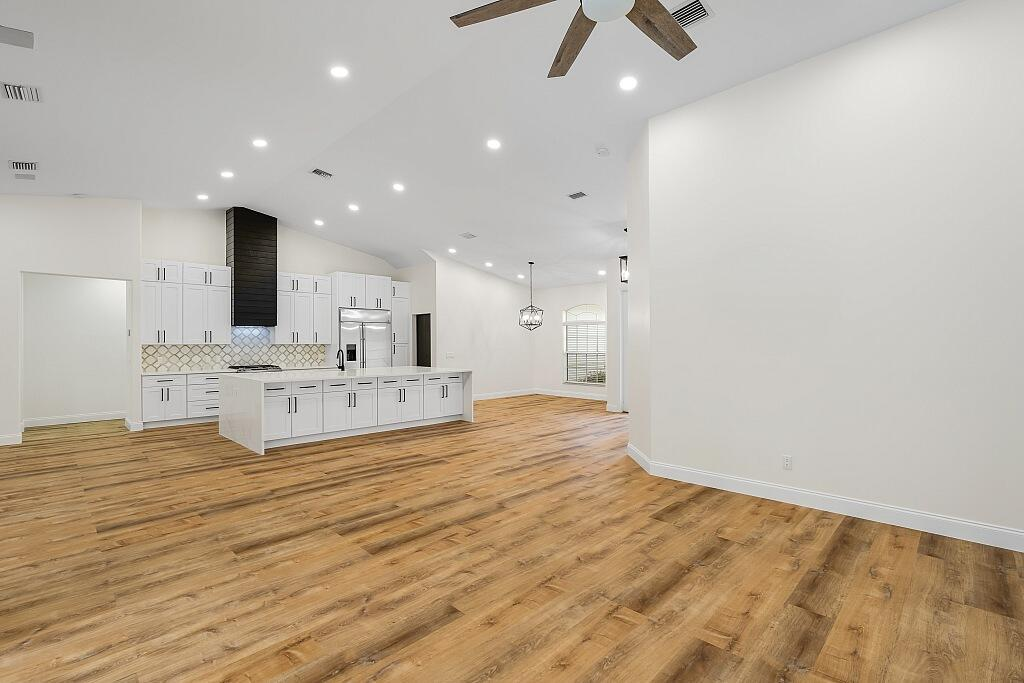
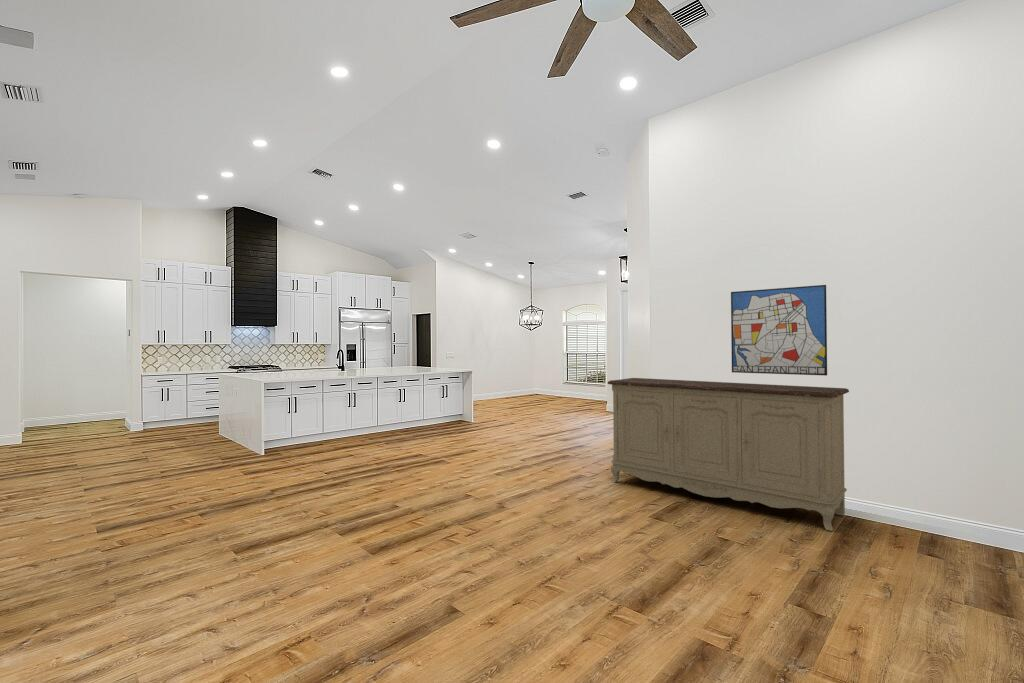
+ sideboard [607,377,850,532]
+ wall art [730,284,828,377]
